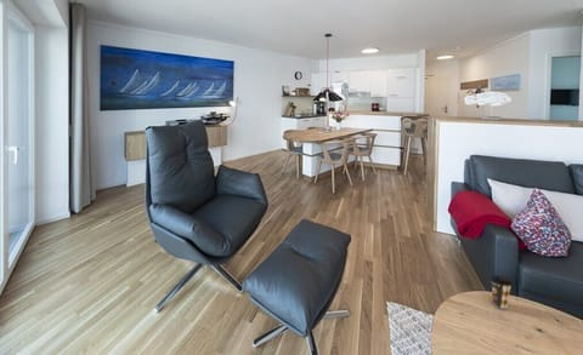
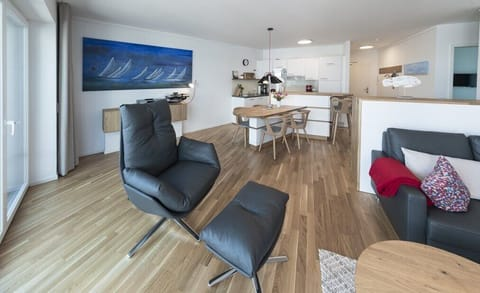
- coffee cup [489,274,514,310]
